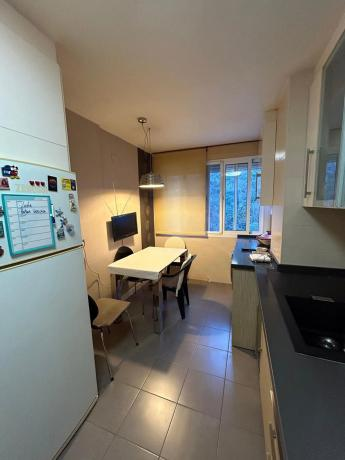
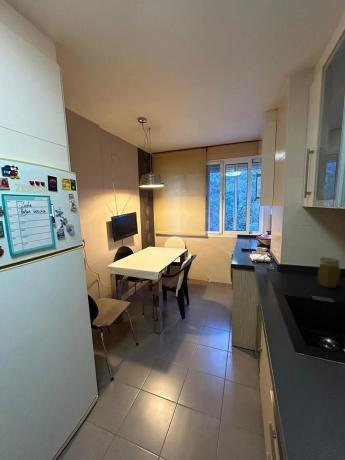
+ jar [317,257,341,289]
